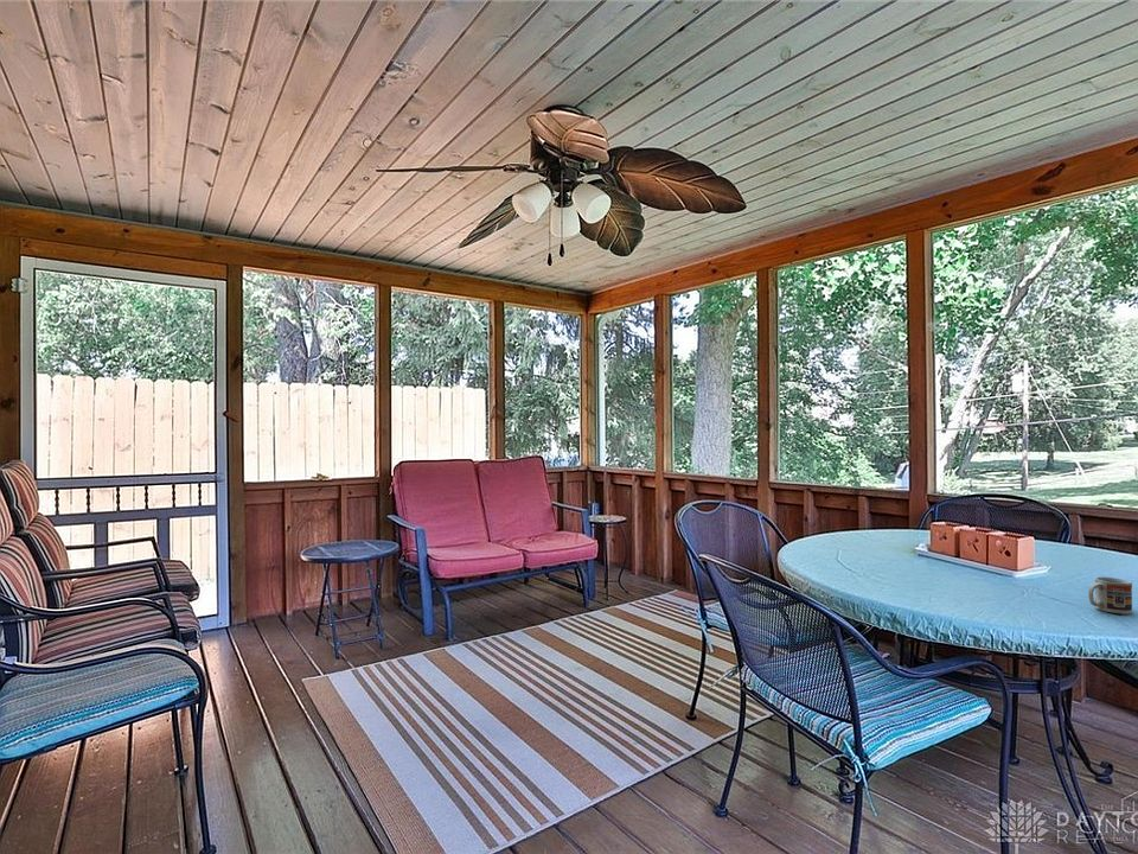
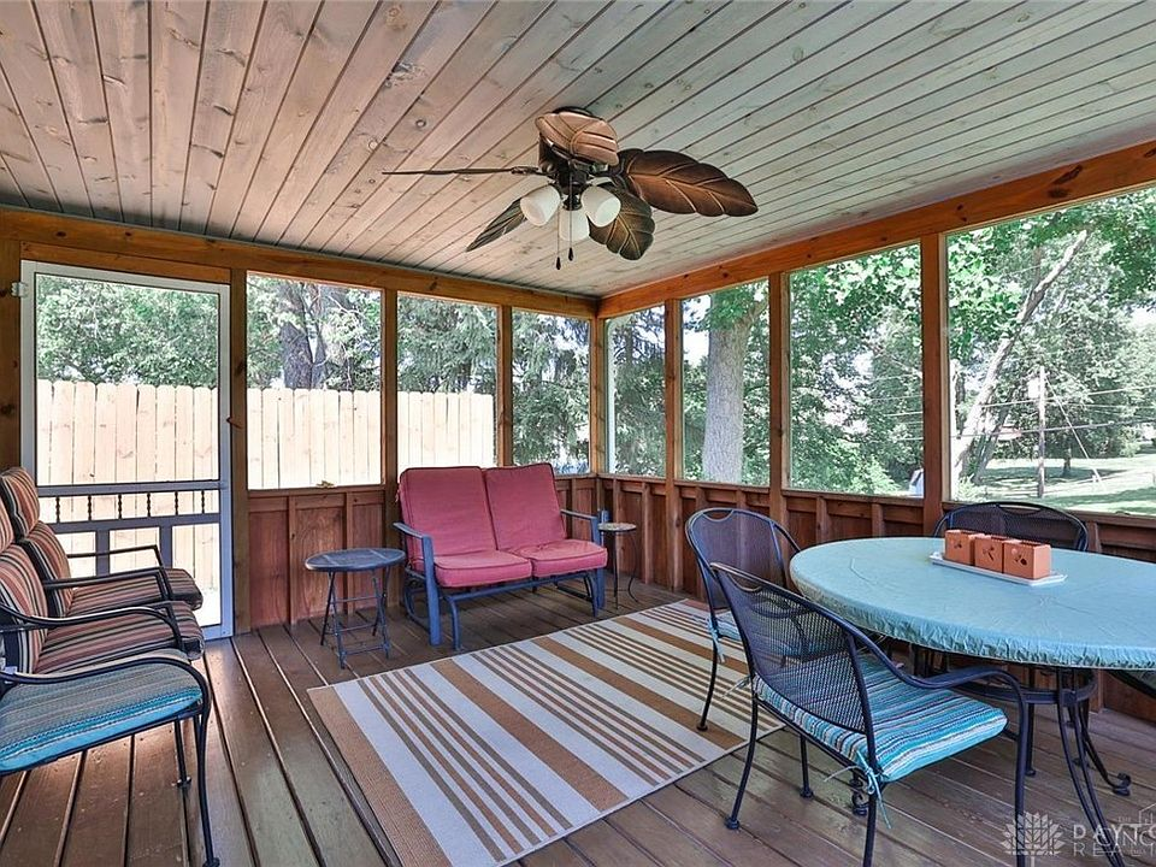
- cup [1087,575,1133,616]
